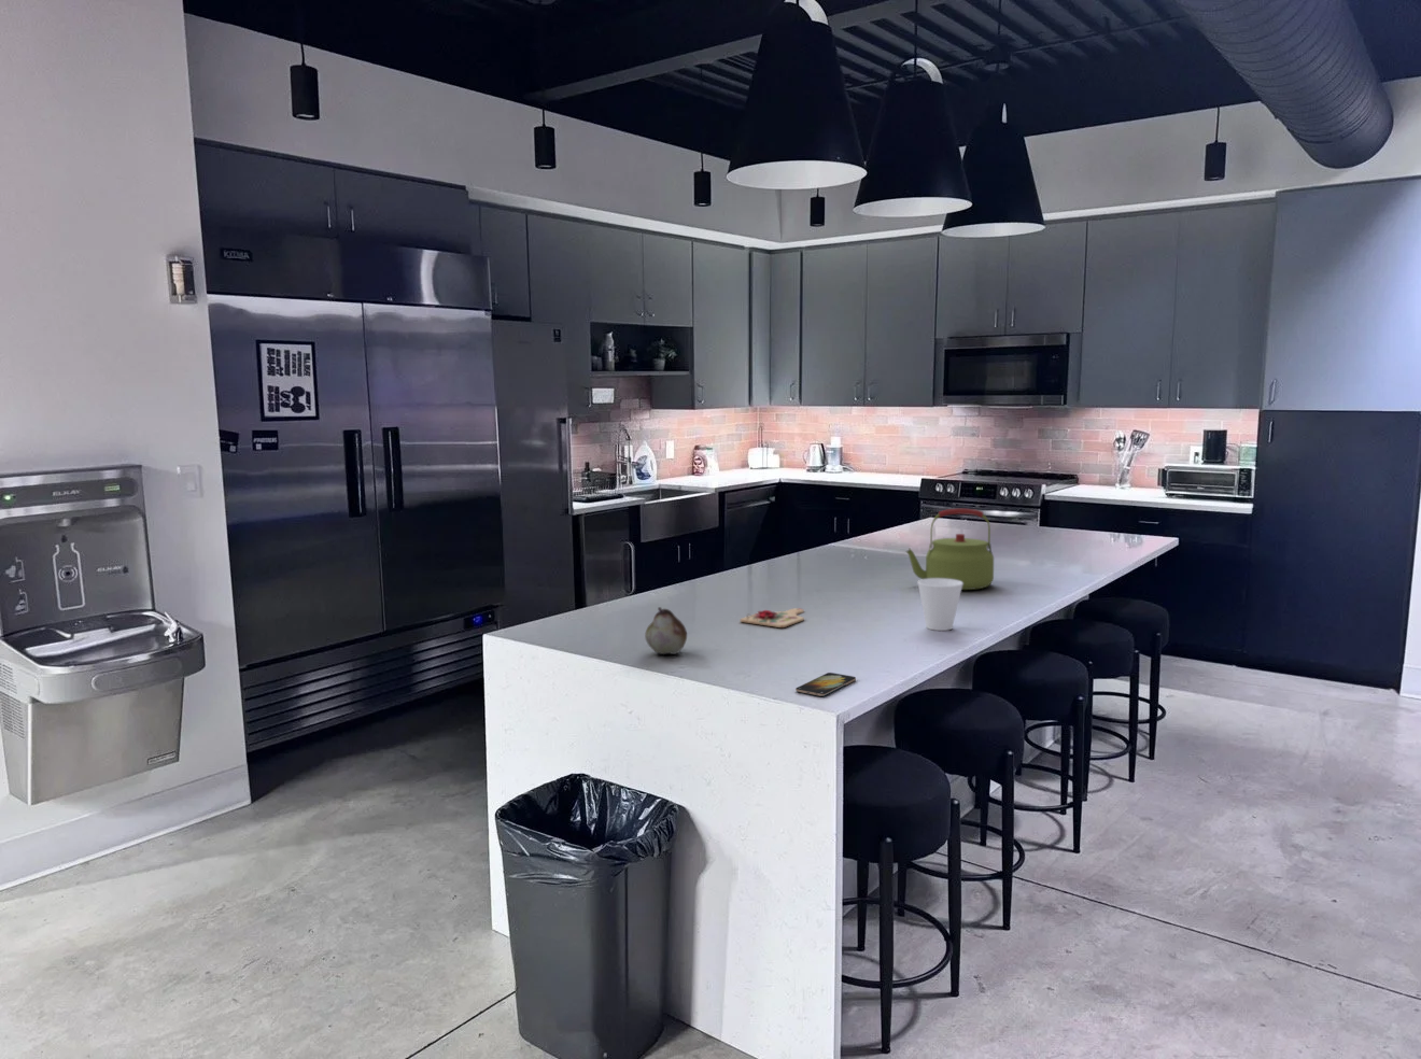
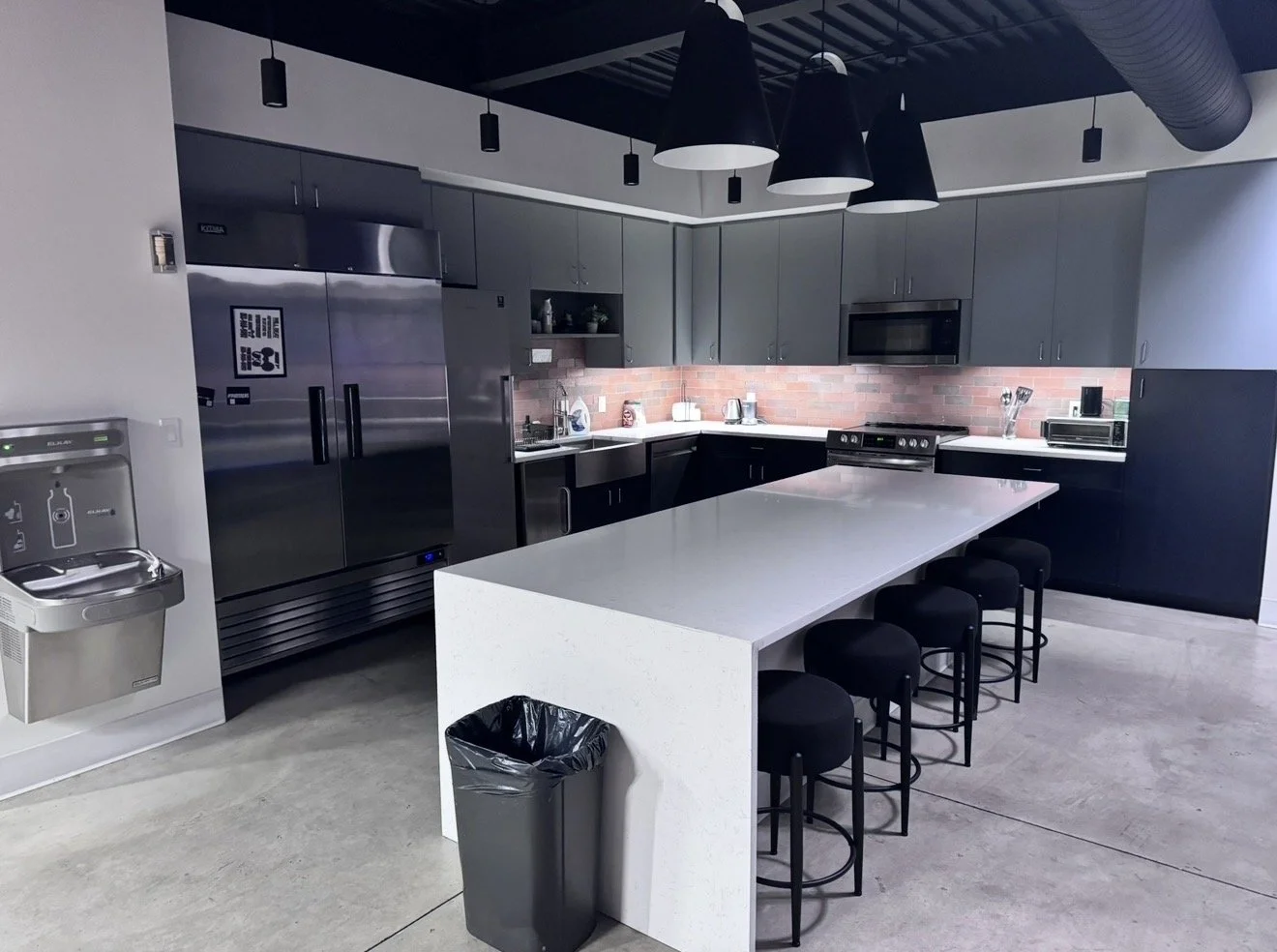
- fruit [644,606,688,655]
- smartphone [795,672,857,697]
- cup [916,578,963,632]
- cutting board [740,607,806,629]
- kettle [906,508,995,591]
